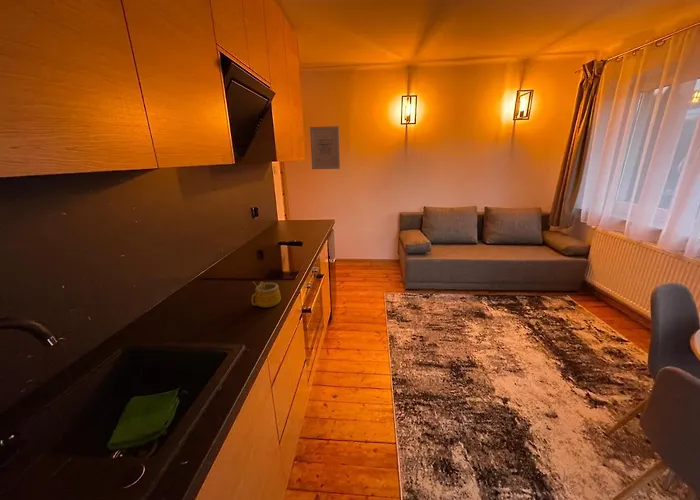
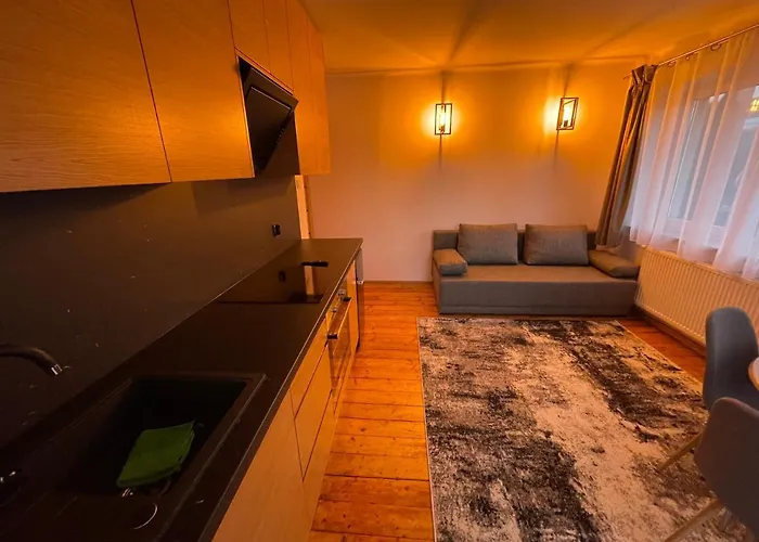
- wall art [309,125,341,170]
- mug [250,280,282,308]
